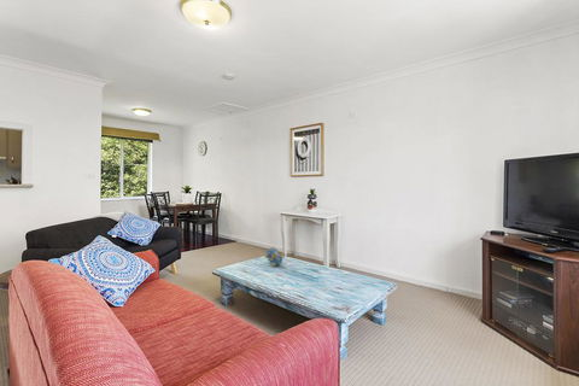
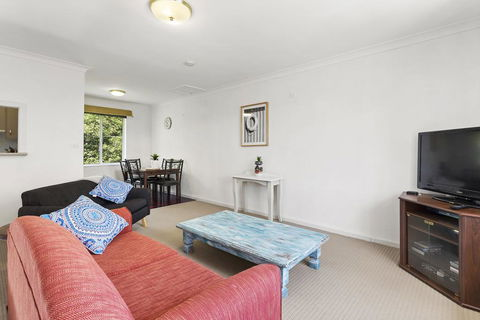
- decorative bowl [264,246,286,268]
